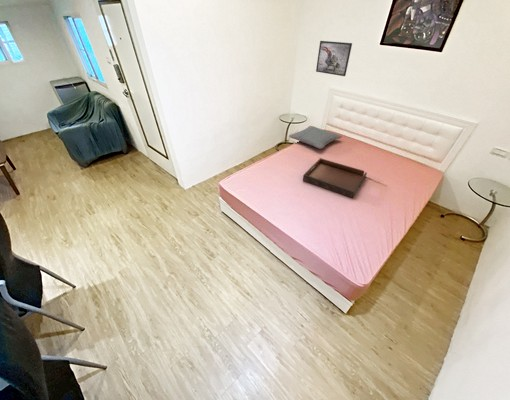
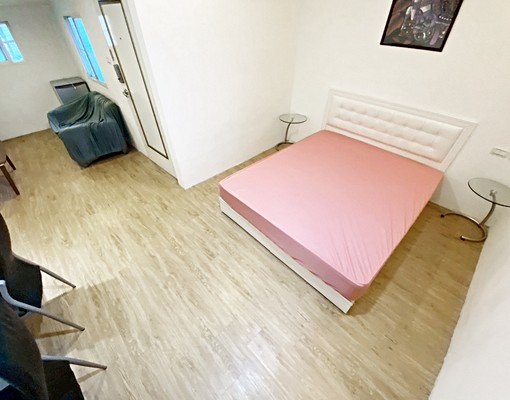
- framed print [315,40,353,77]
- serving tray [302,157,368,199]
- pillow [288,125,343,150]
